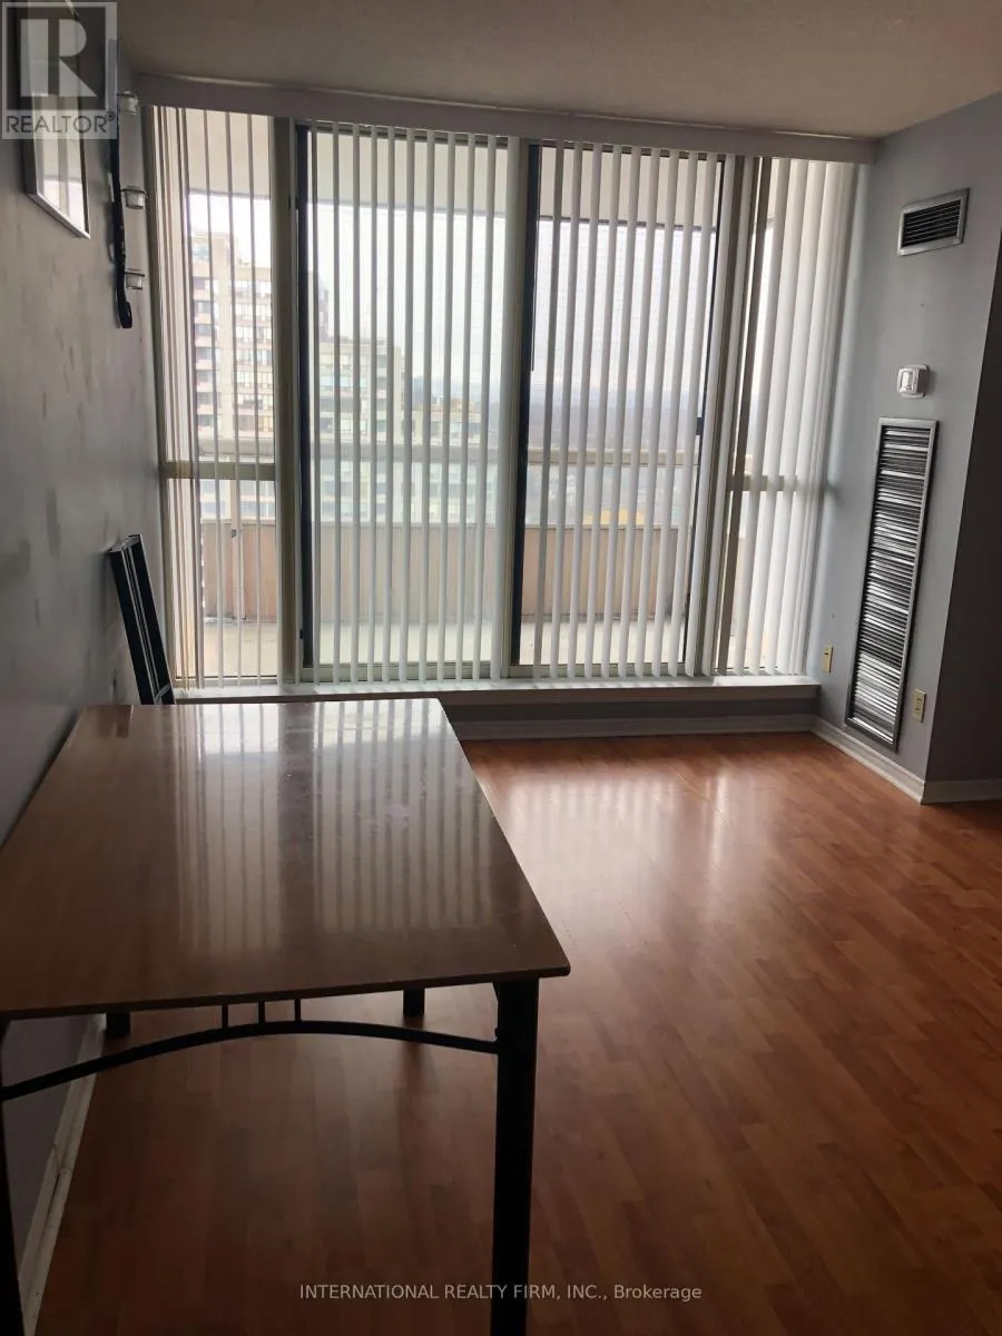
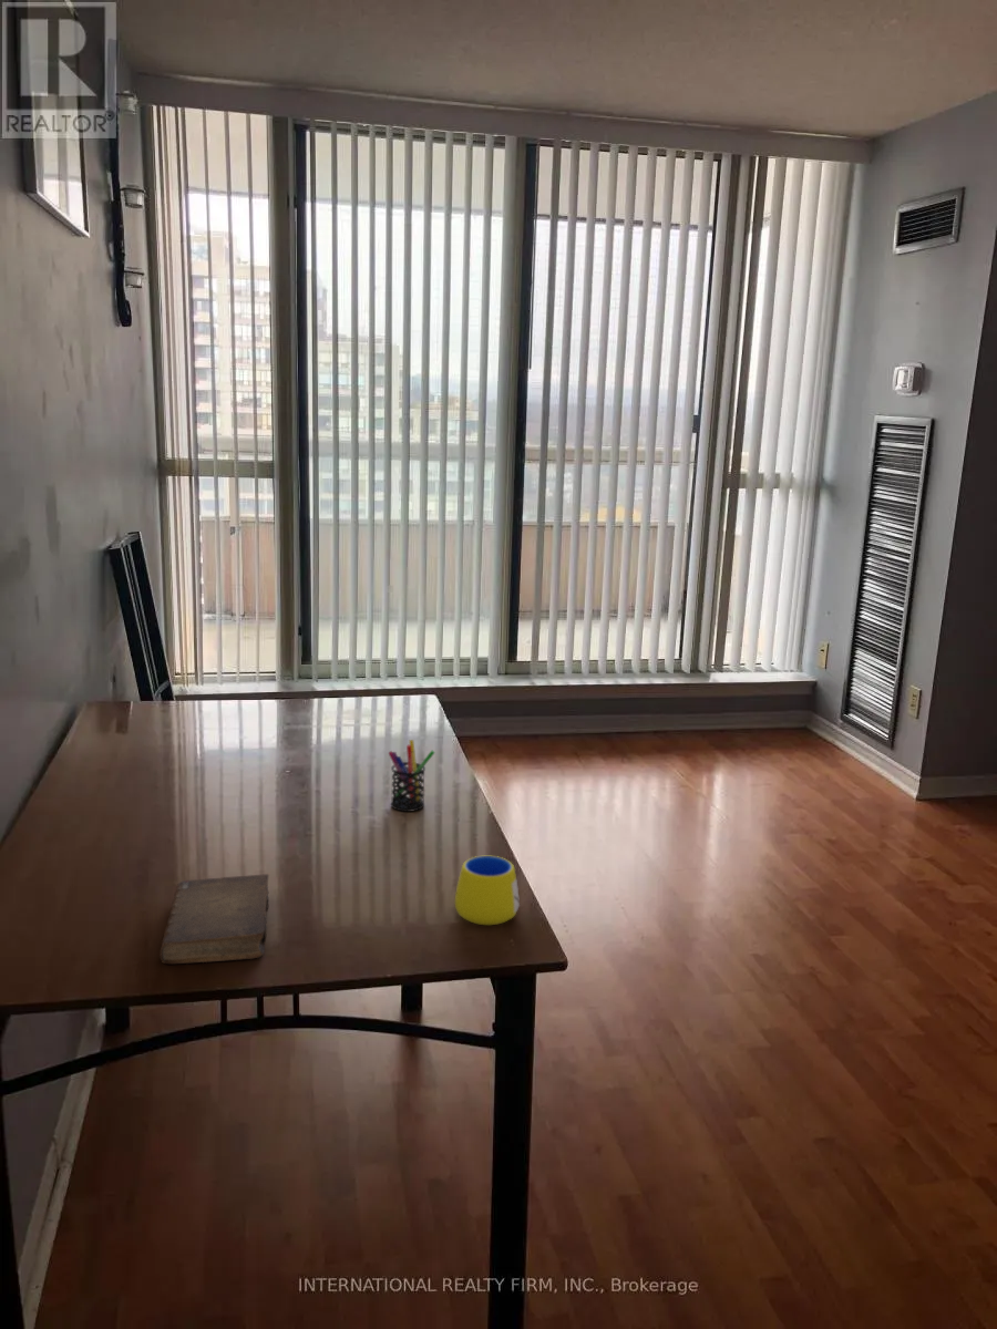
+ book [158,873,270,965]
+ mug [454,855,521,926]
+ pen holder [388,739,435,813]
